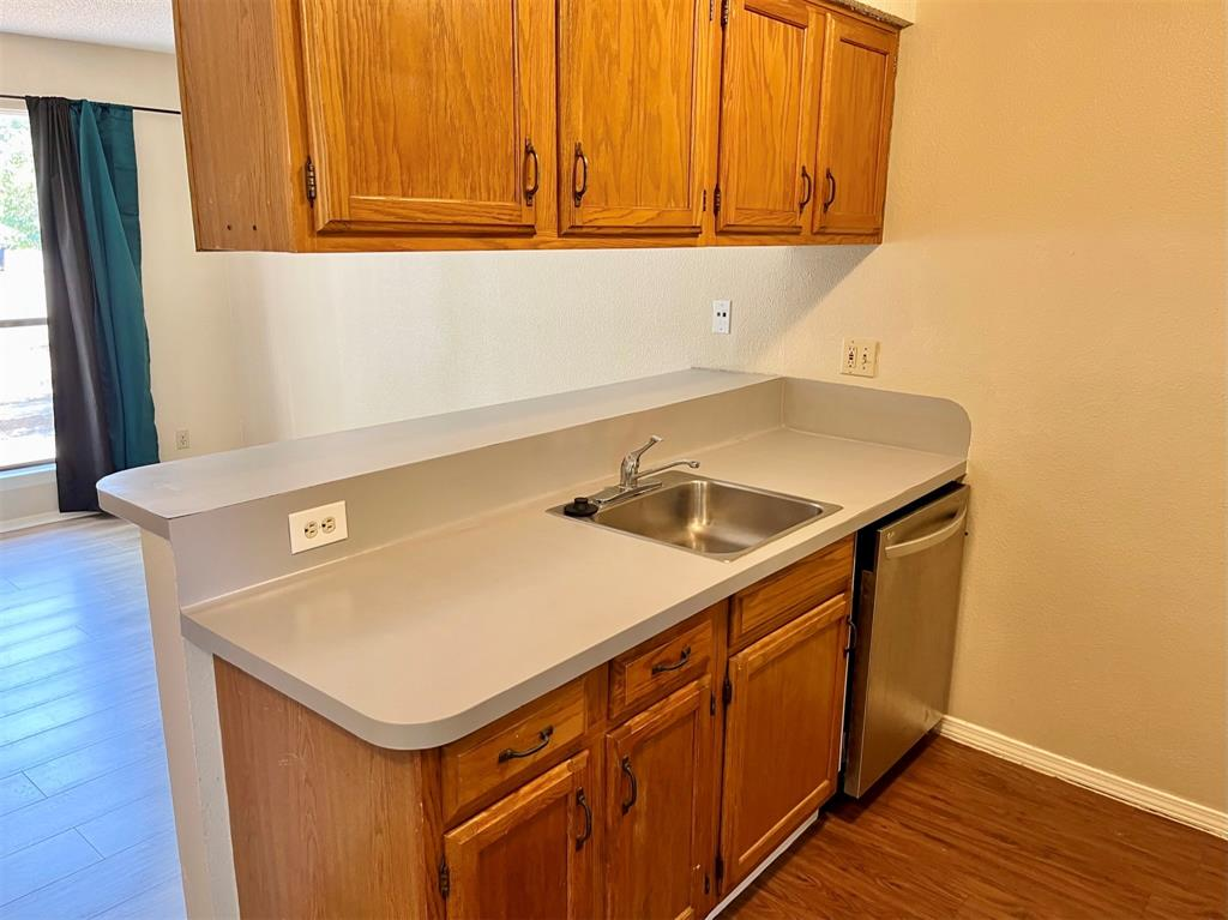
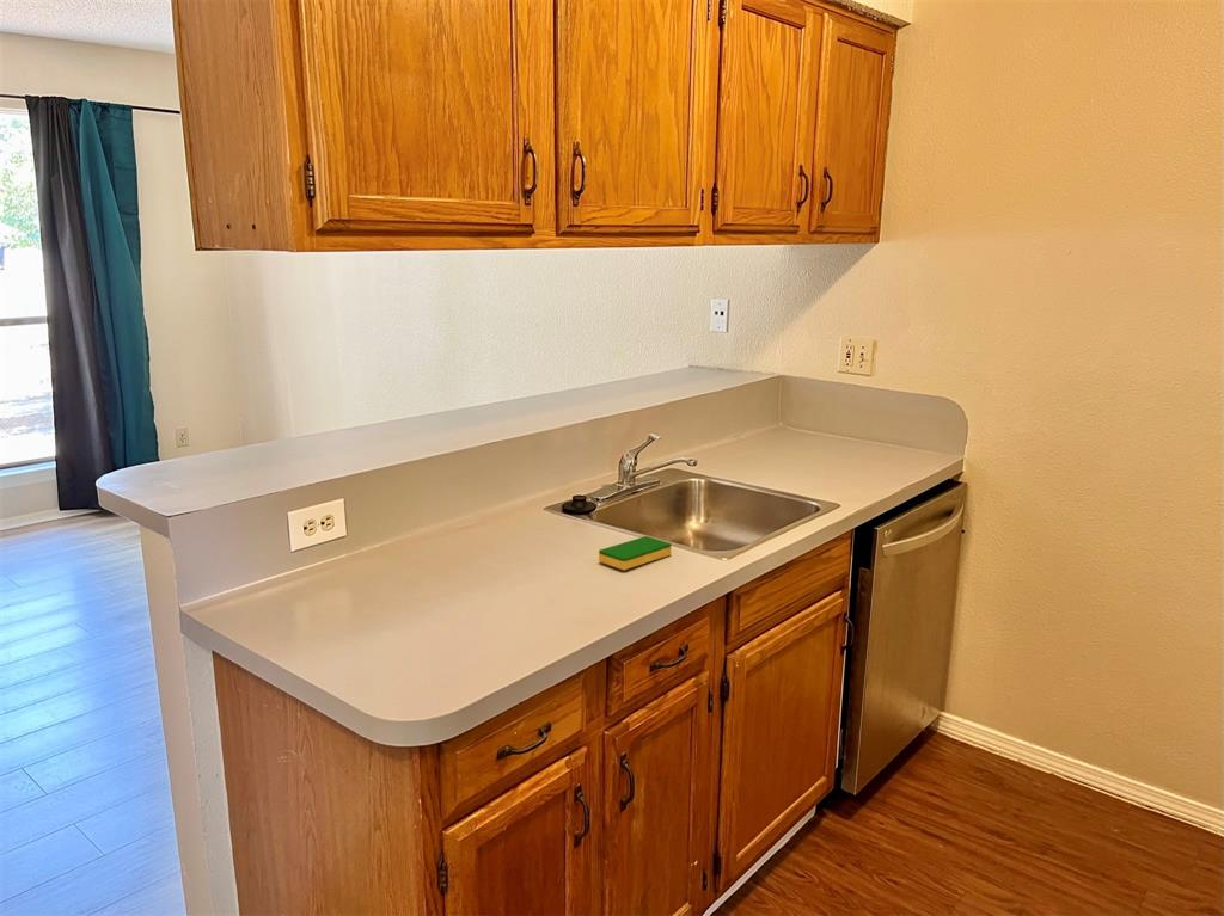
+ dish sponge [598,535,673,571]
